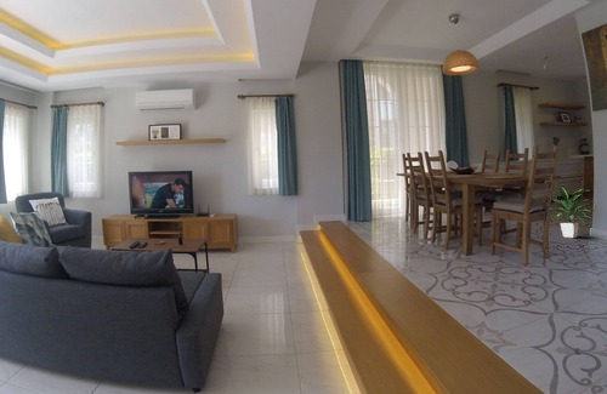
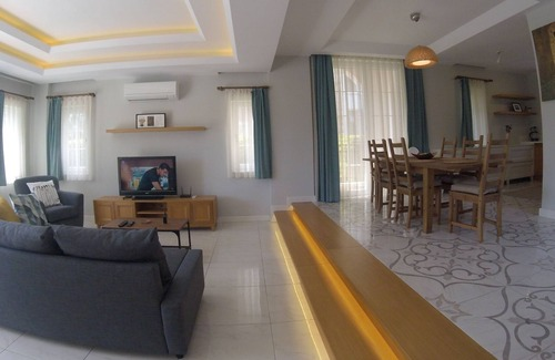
- indoor plant [549,187,594,239]
